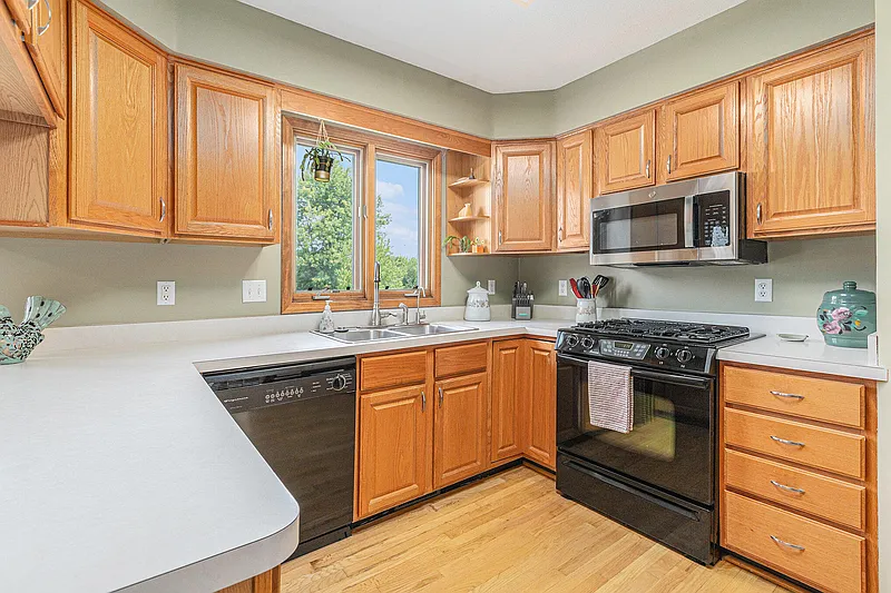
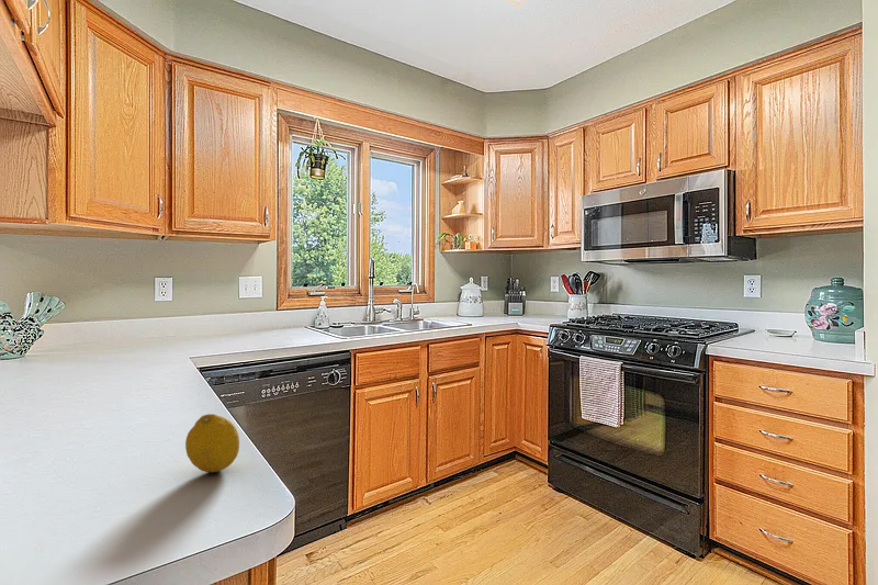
+ fruit [184,413,240,473]
